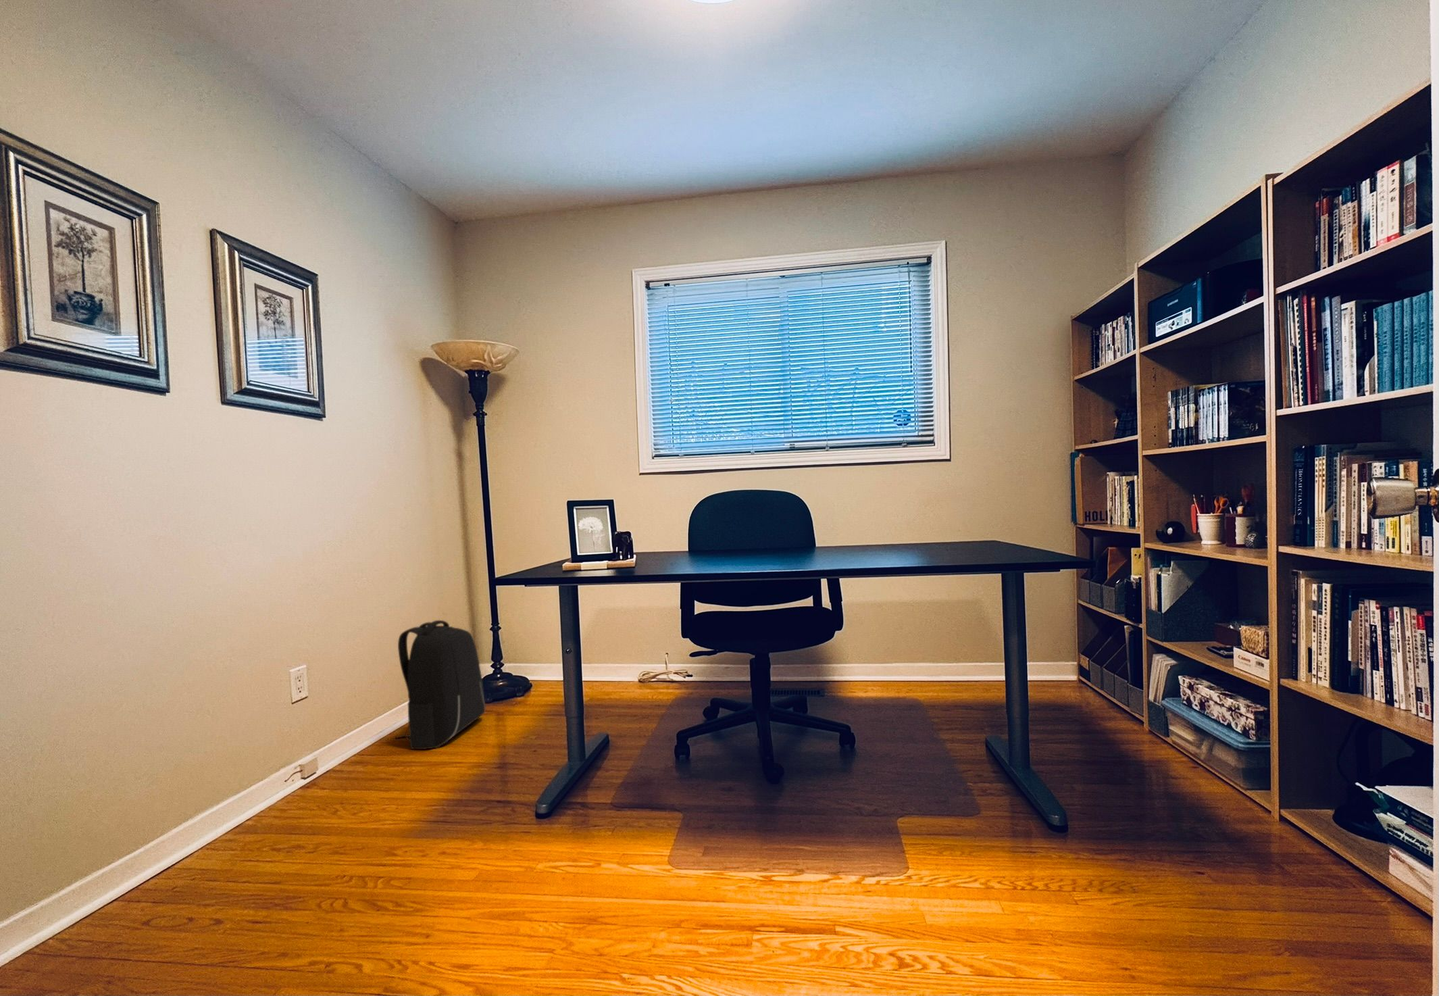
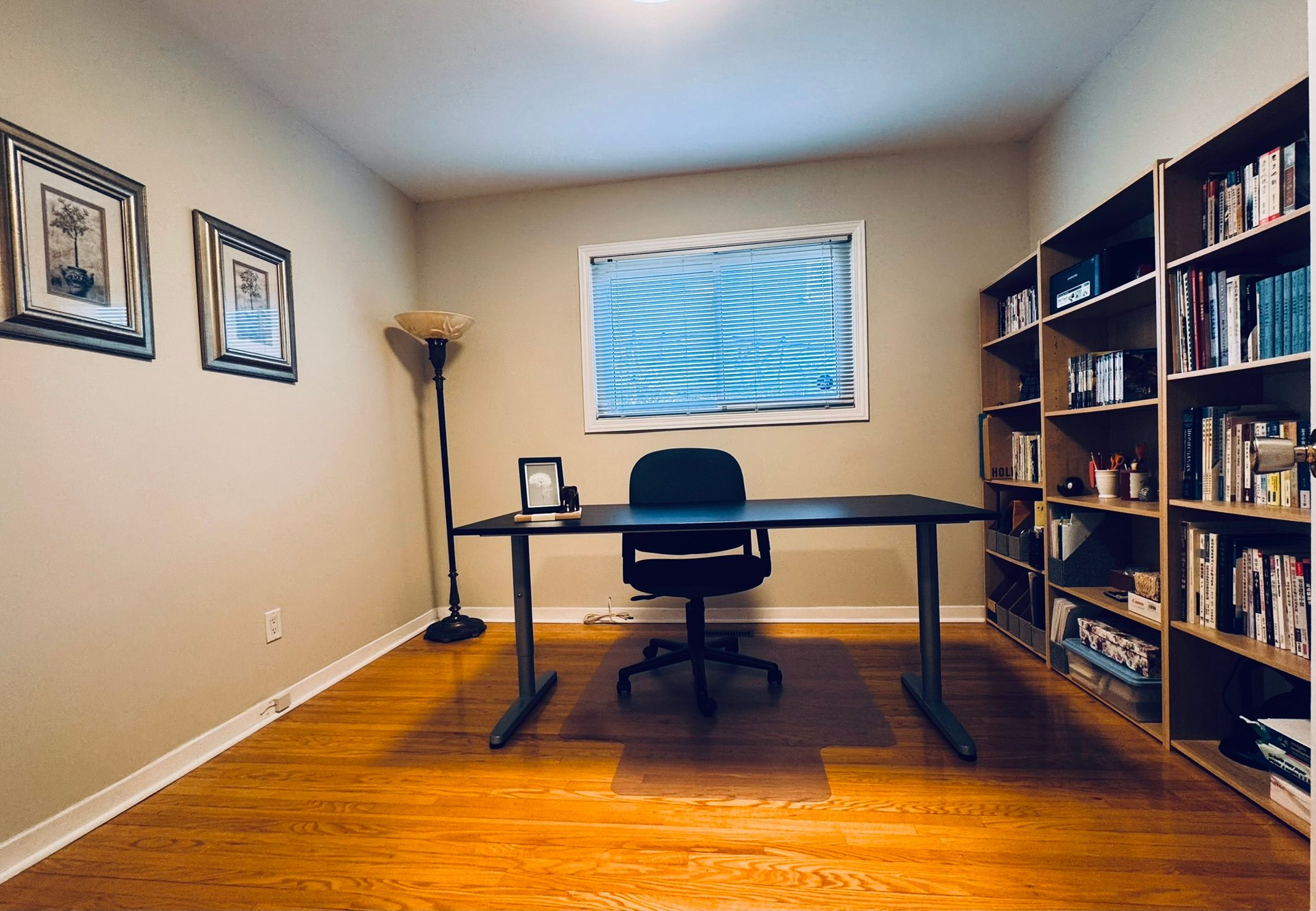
- backpack [395,620,485,750]
